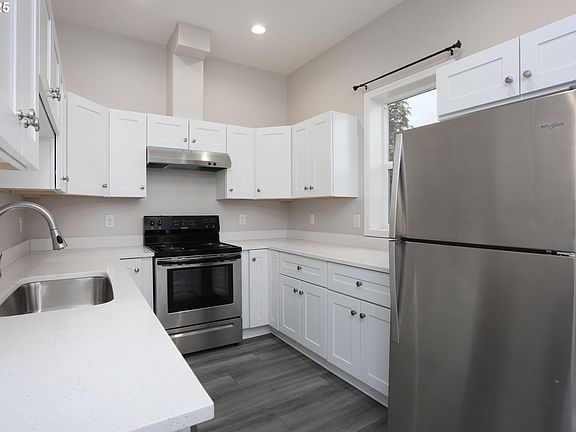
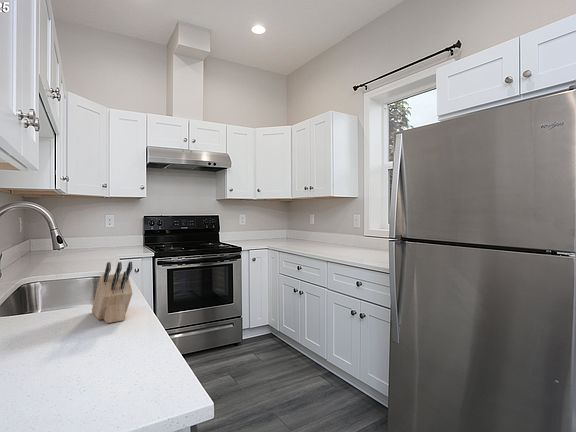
+ knife block [91,261,134,324]
